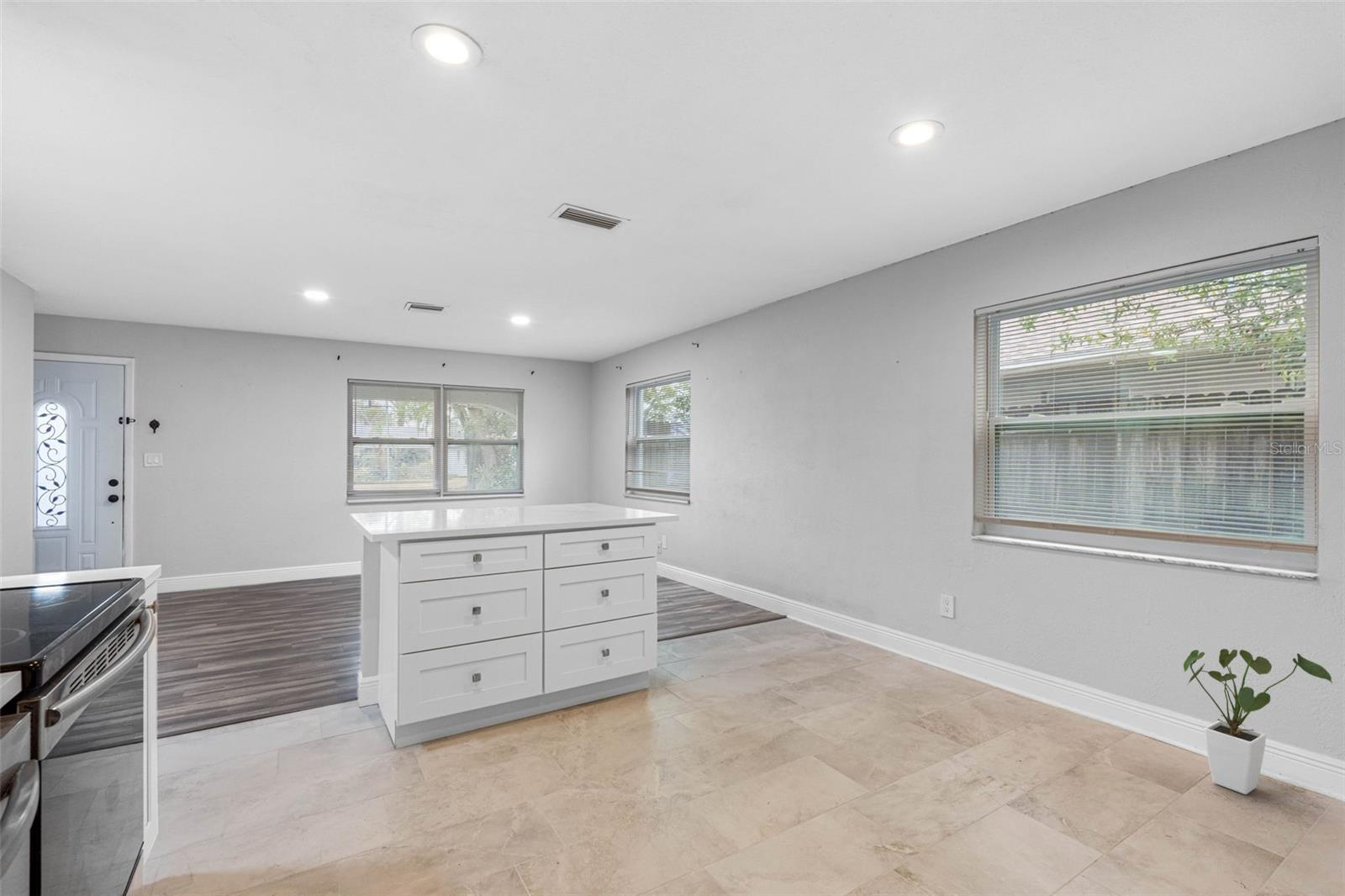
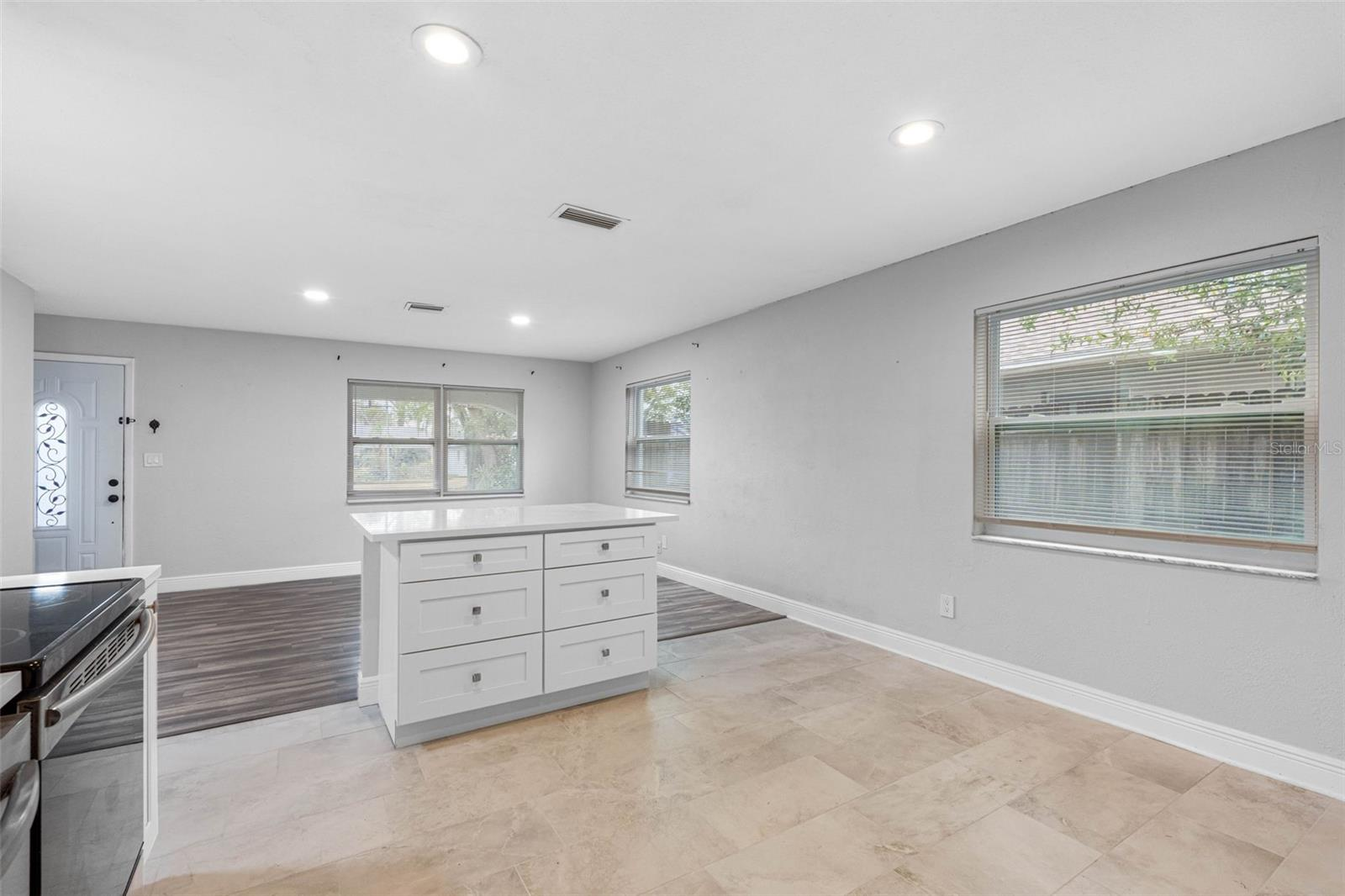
- house plant [1183,648,1333,795]
